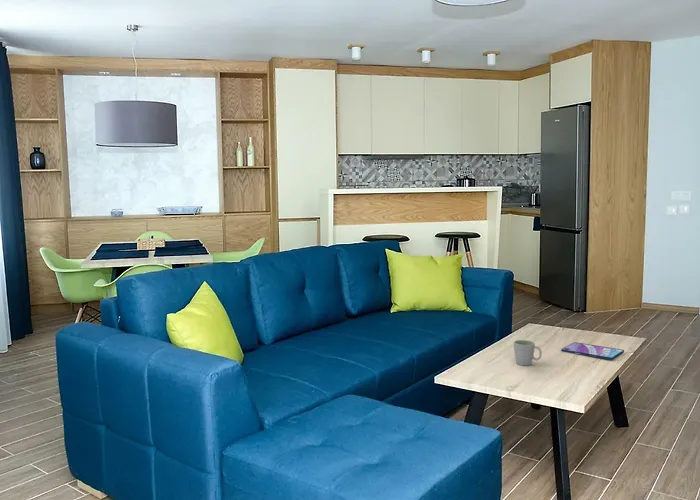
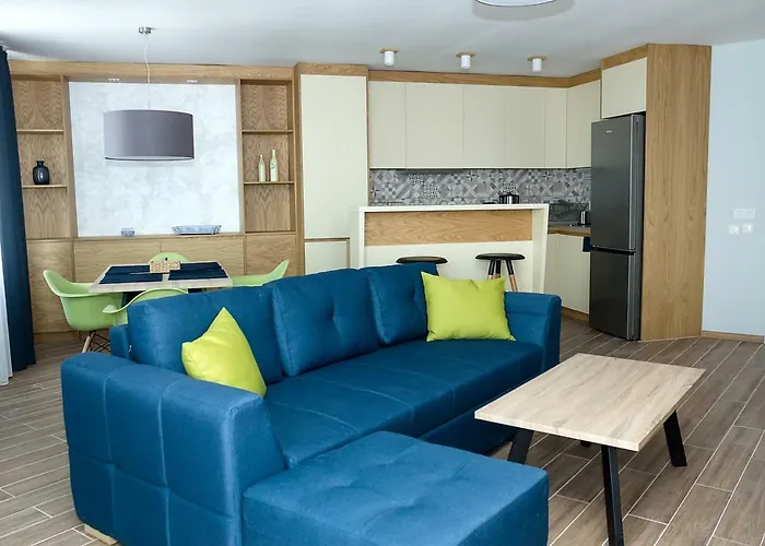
- mug [512,339,543,366]
- video game case [560,341,625,361]
